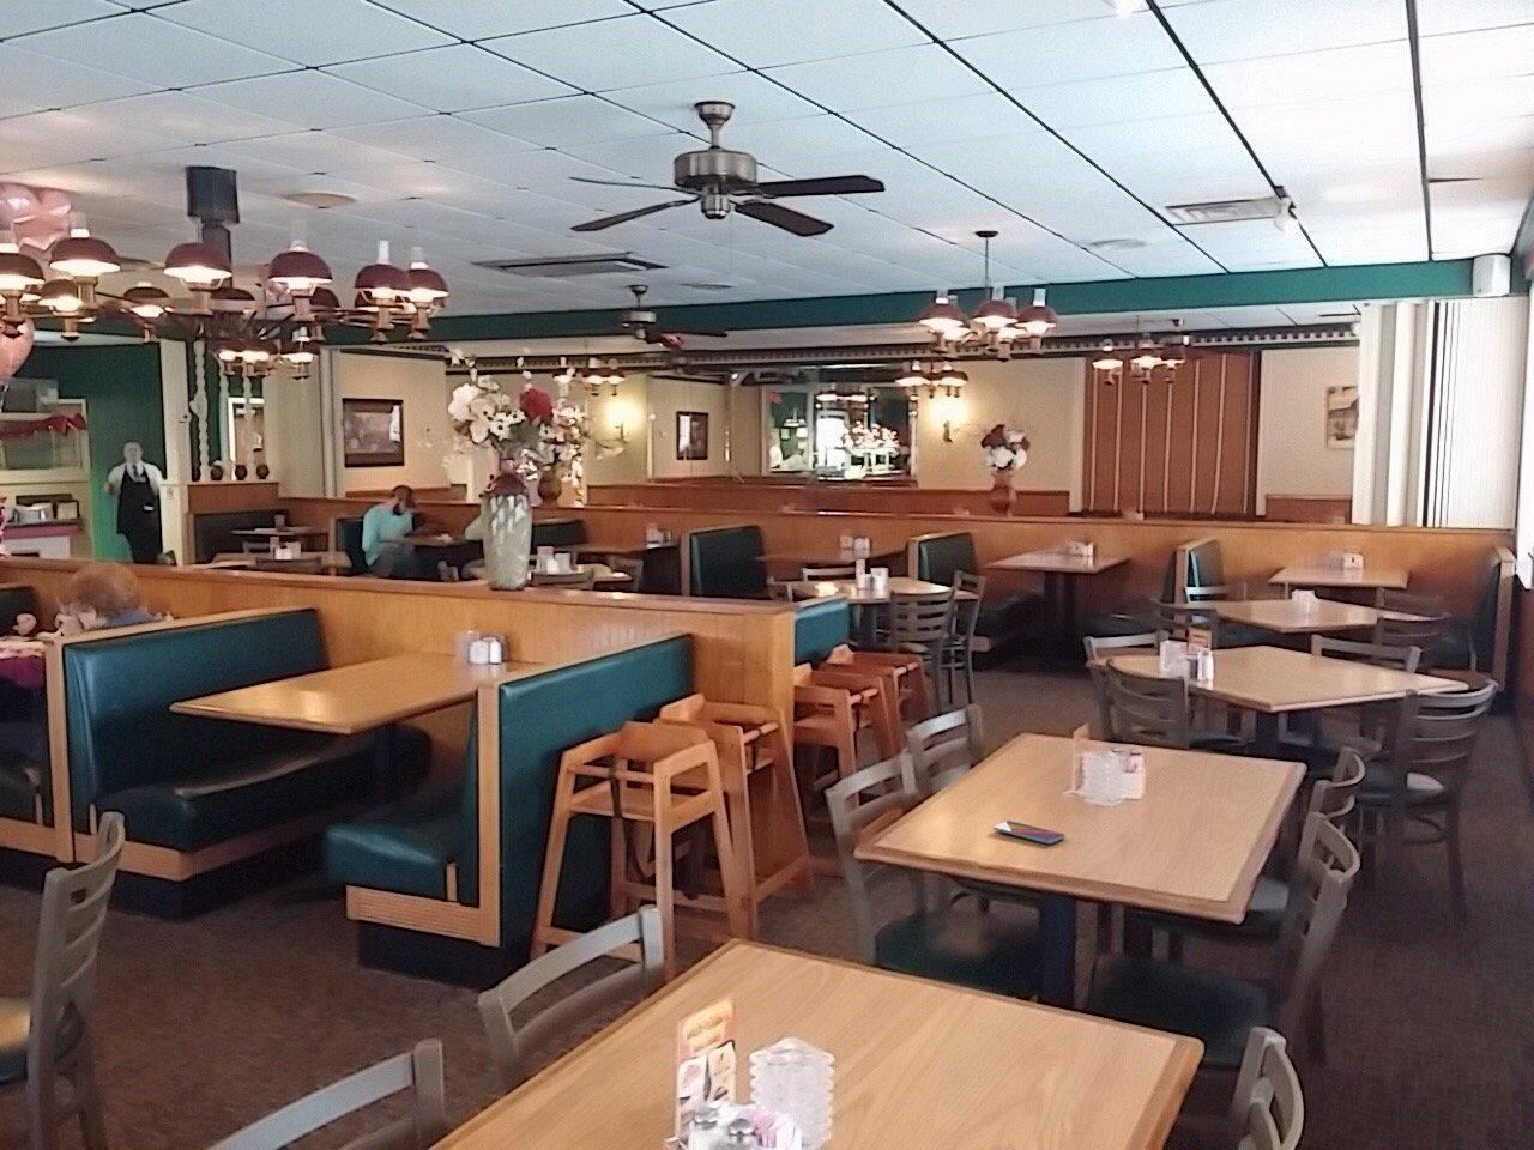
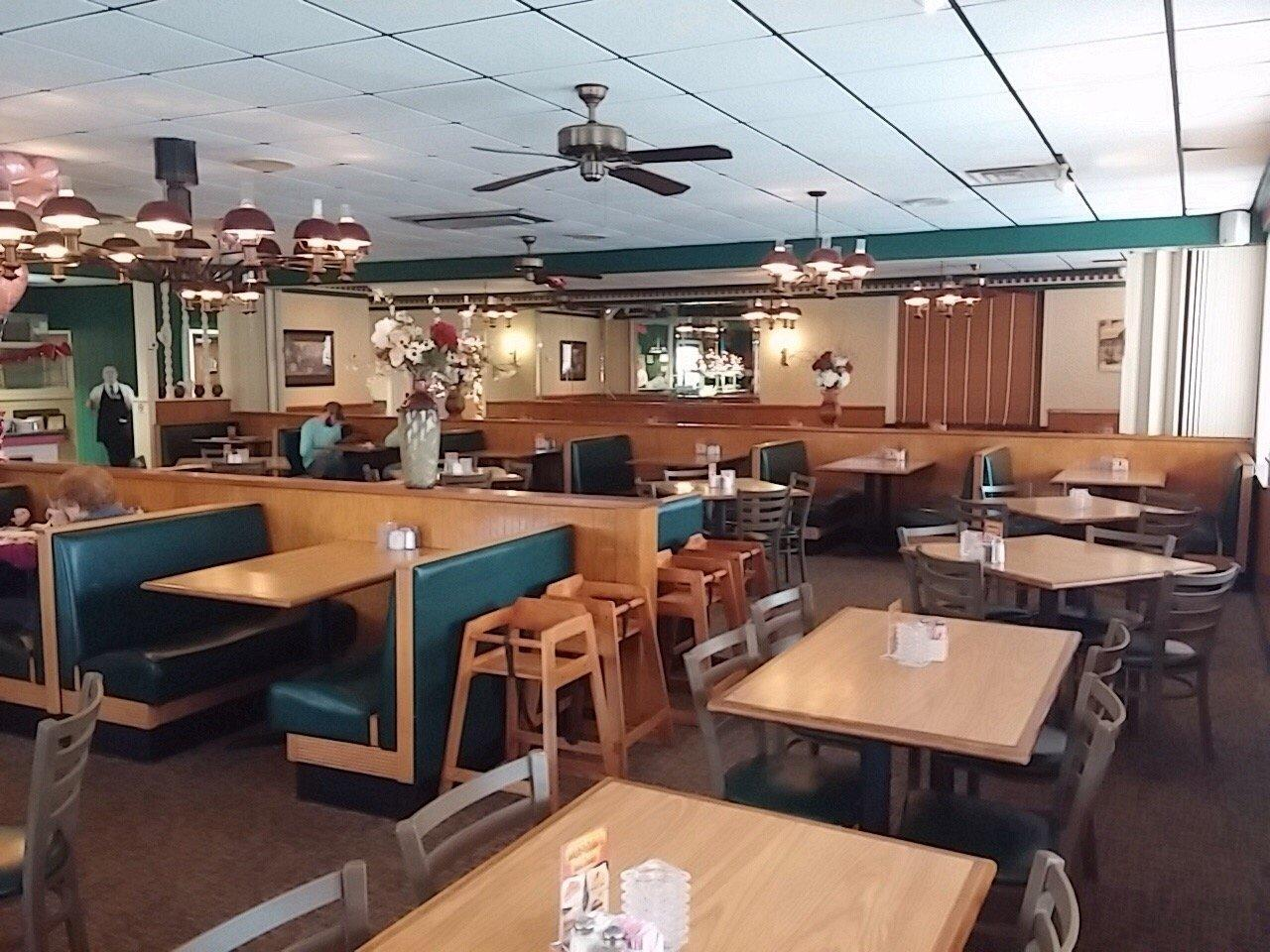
- smartphone [993,819,1067,844]
